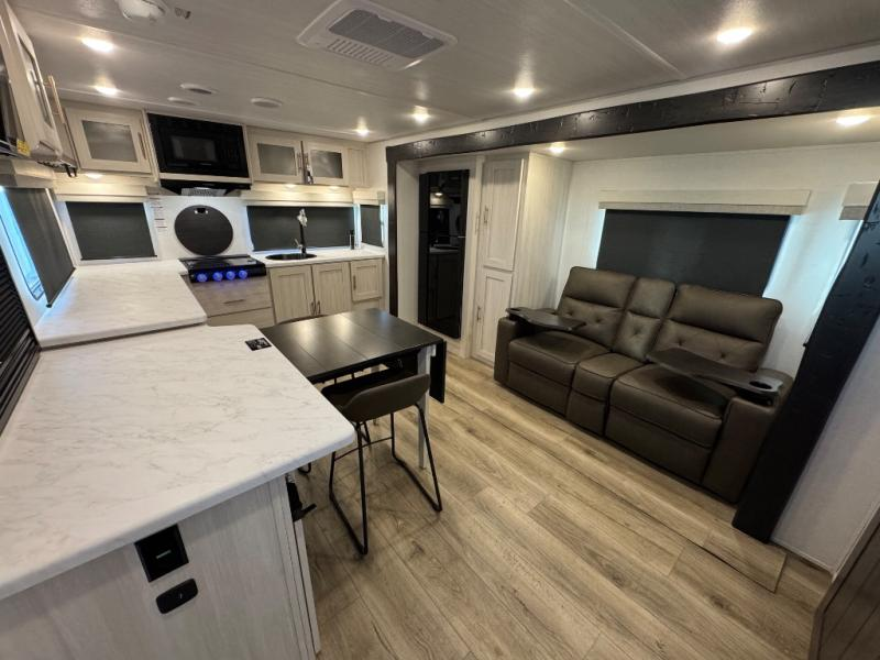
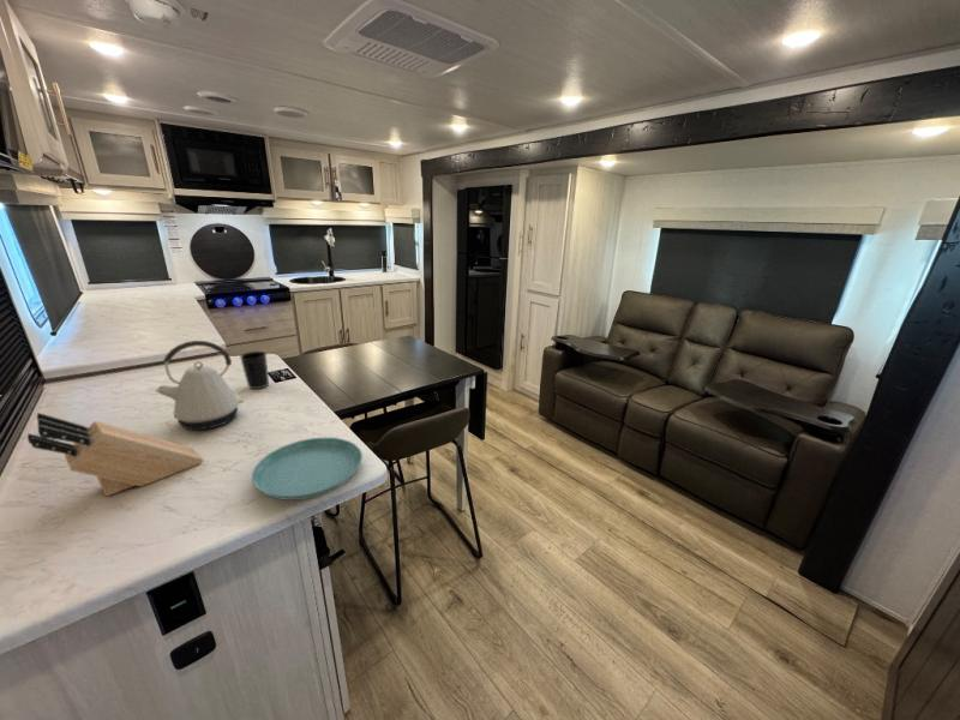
+ knife block [26,412,204,497]
+ saucer [251,437,364,502]
+ cup [239,350,270,390]
+ kettle [155,340,245,431]
